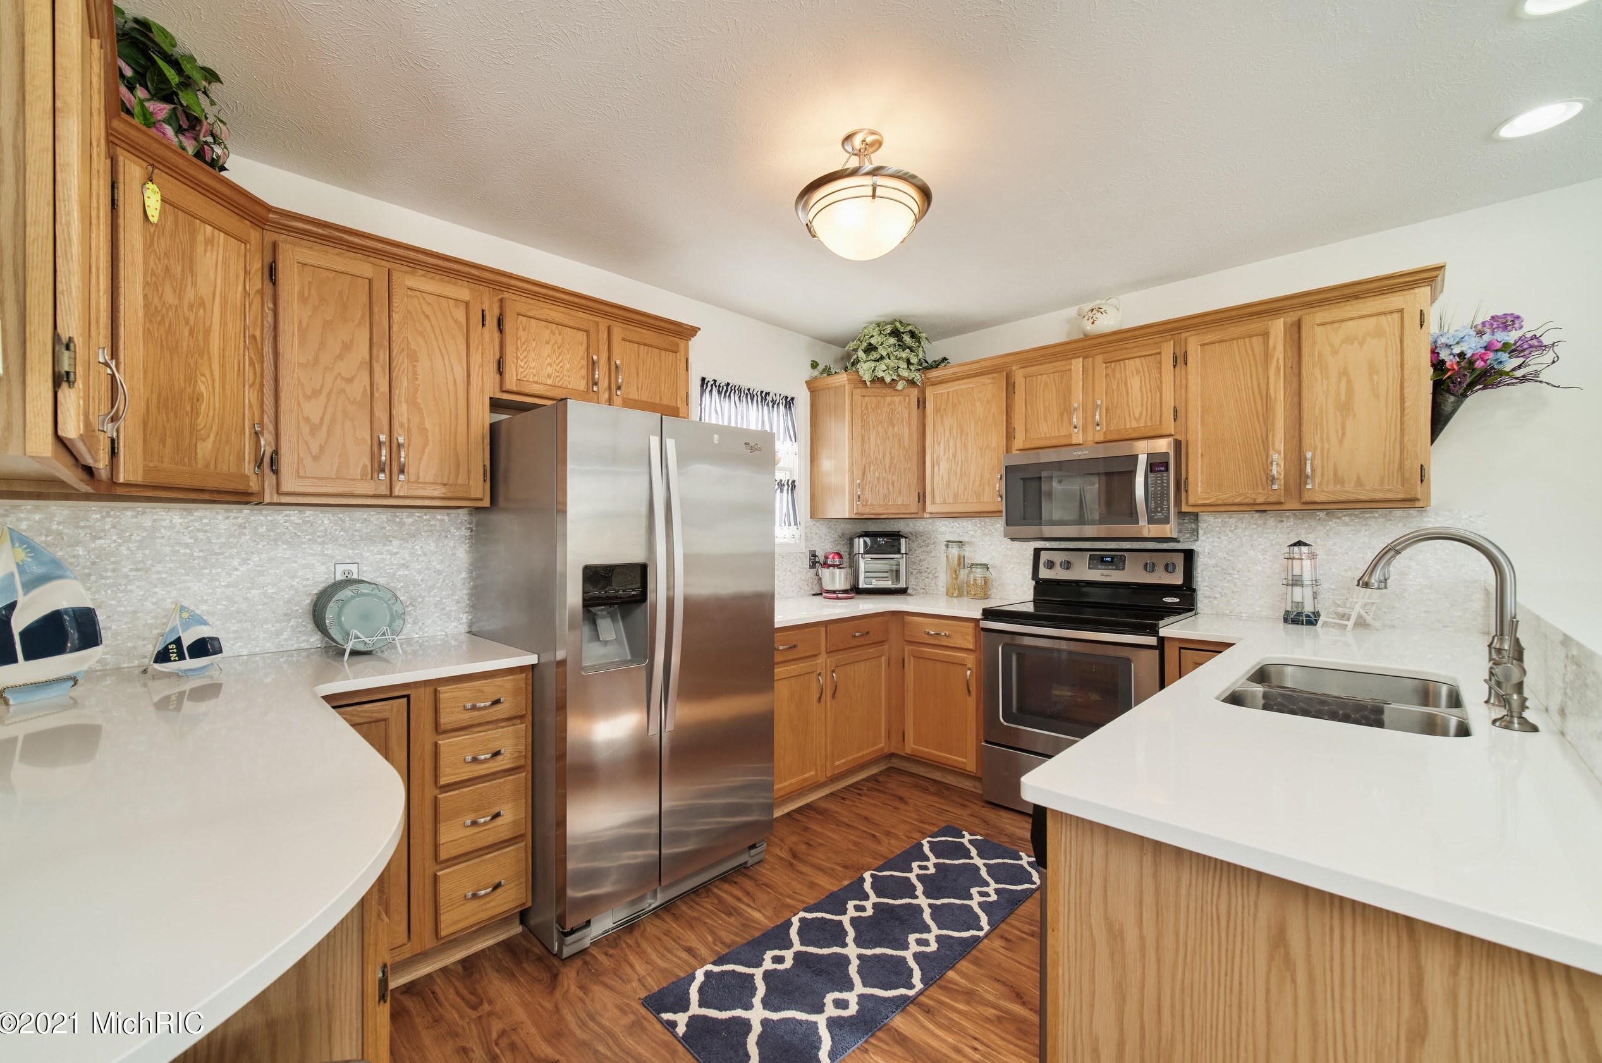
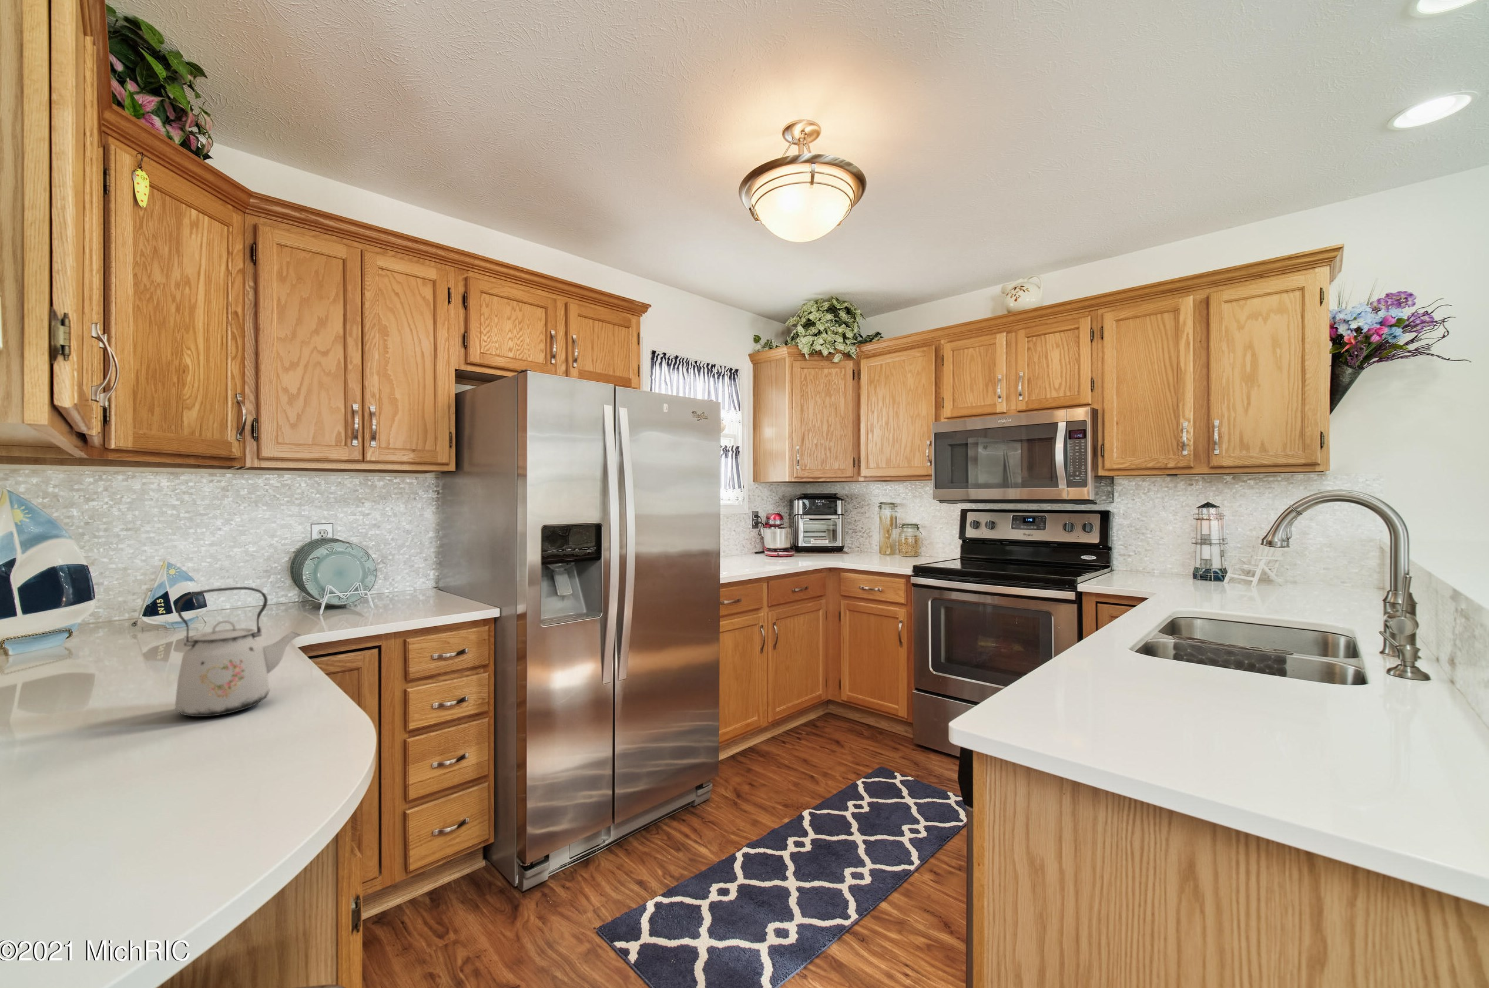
+ kettle [174,587,302,718]
